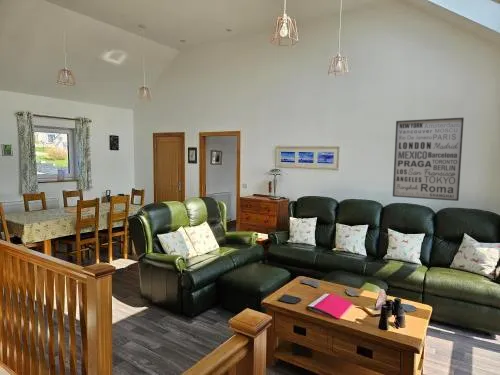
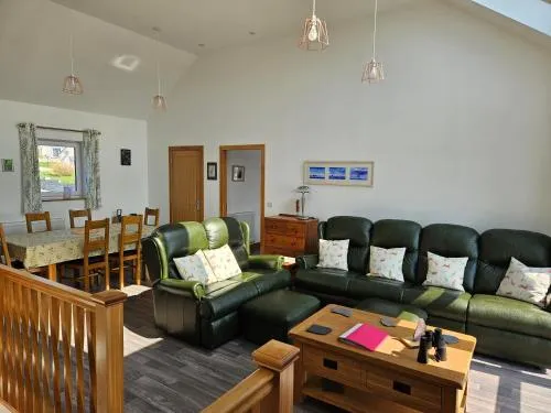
- wall art [392,117,465,202]
